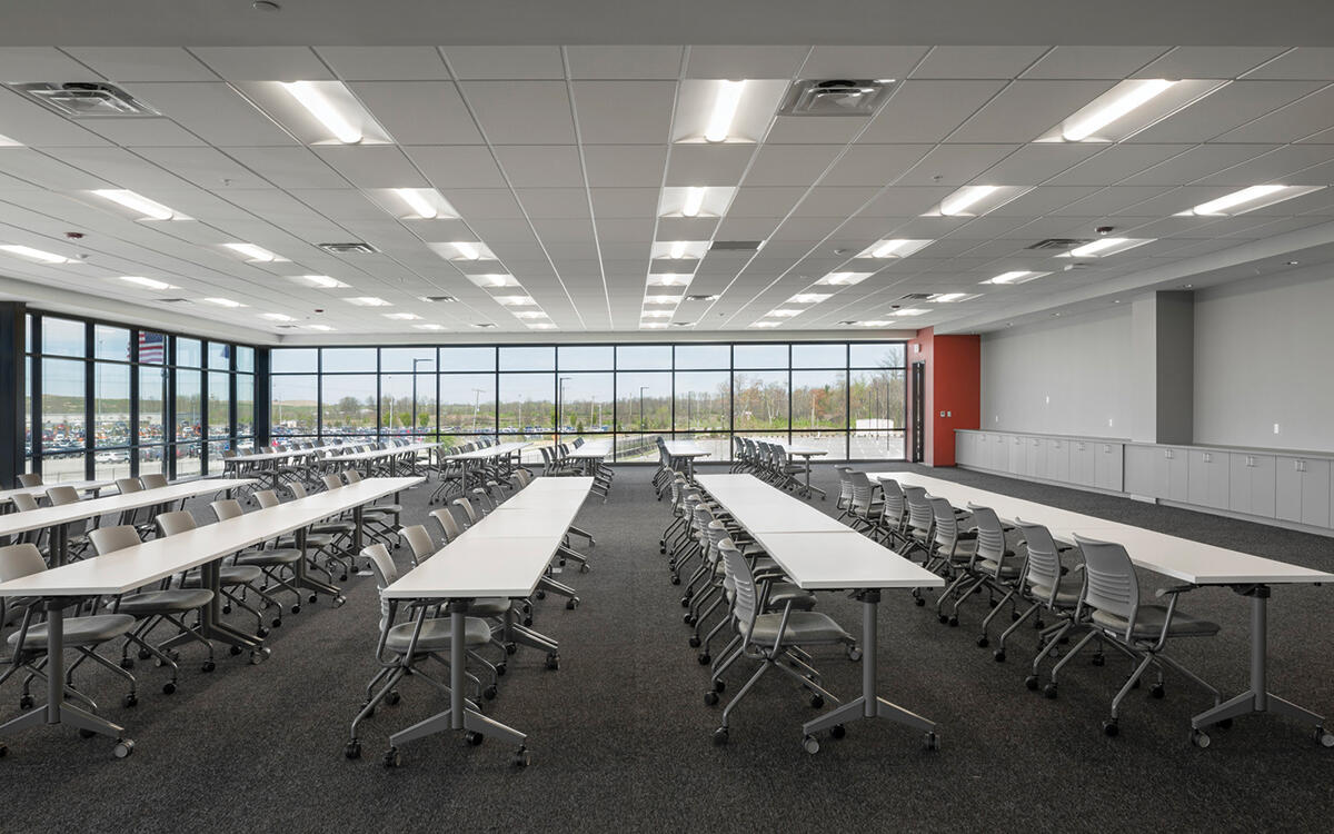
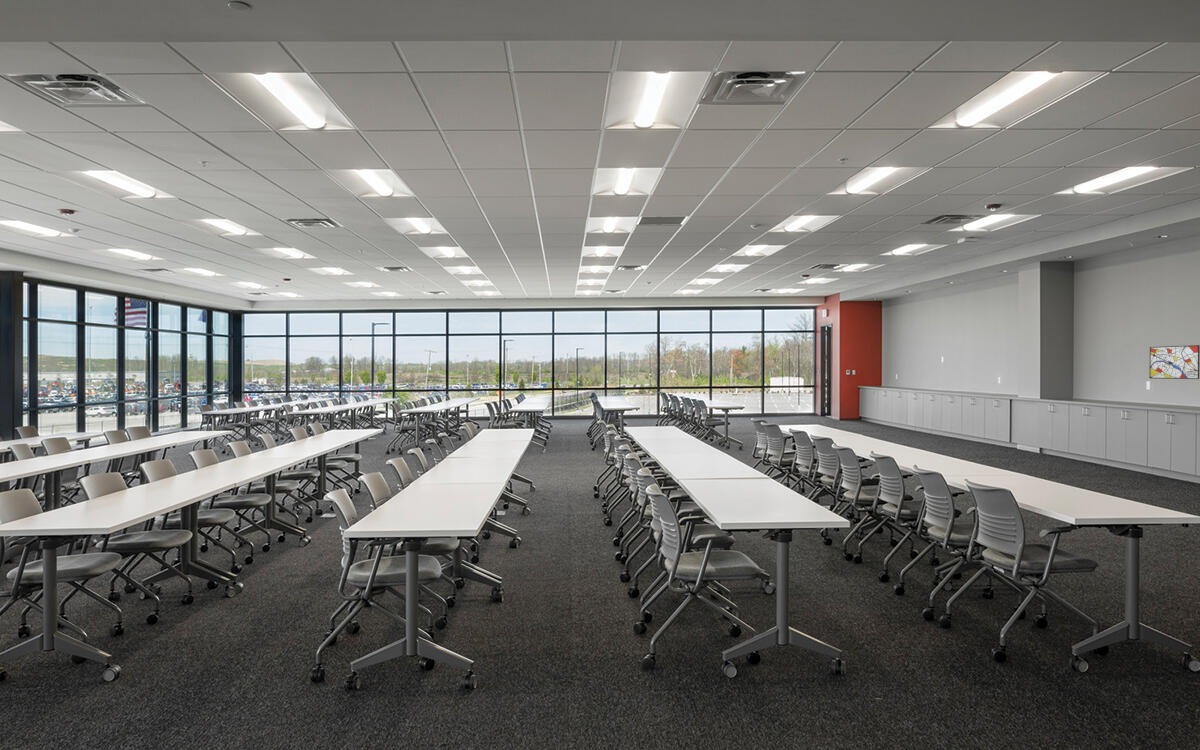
+ wall art [1148,344,1200,380]
